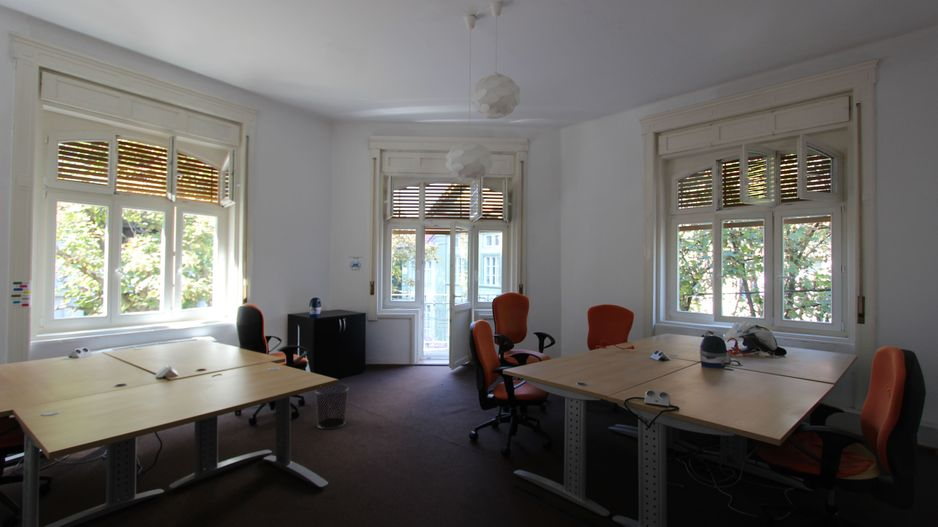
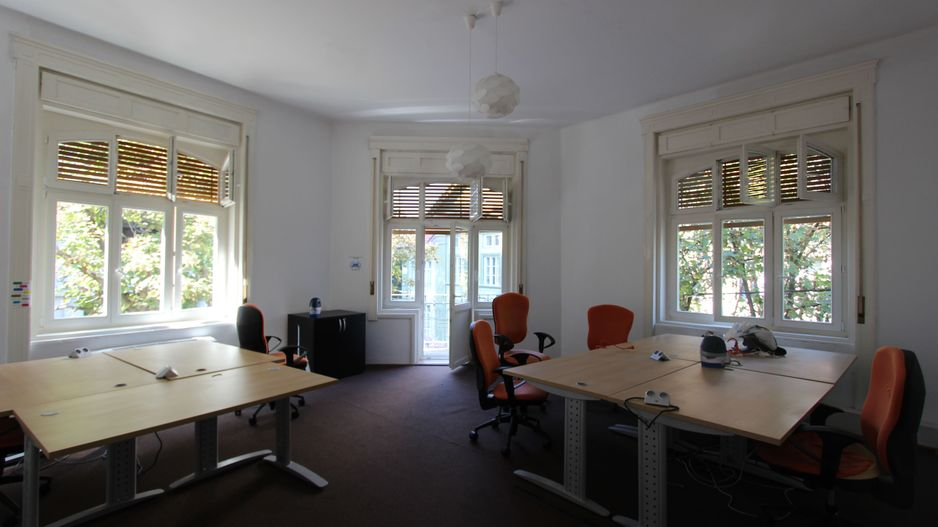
- waste bin [313,383,350,430]
